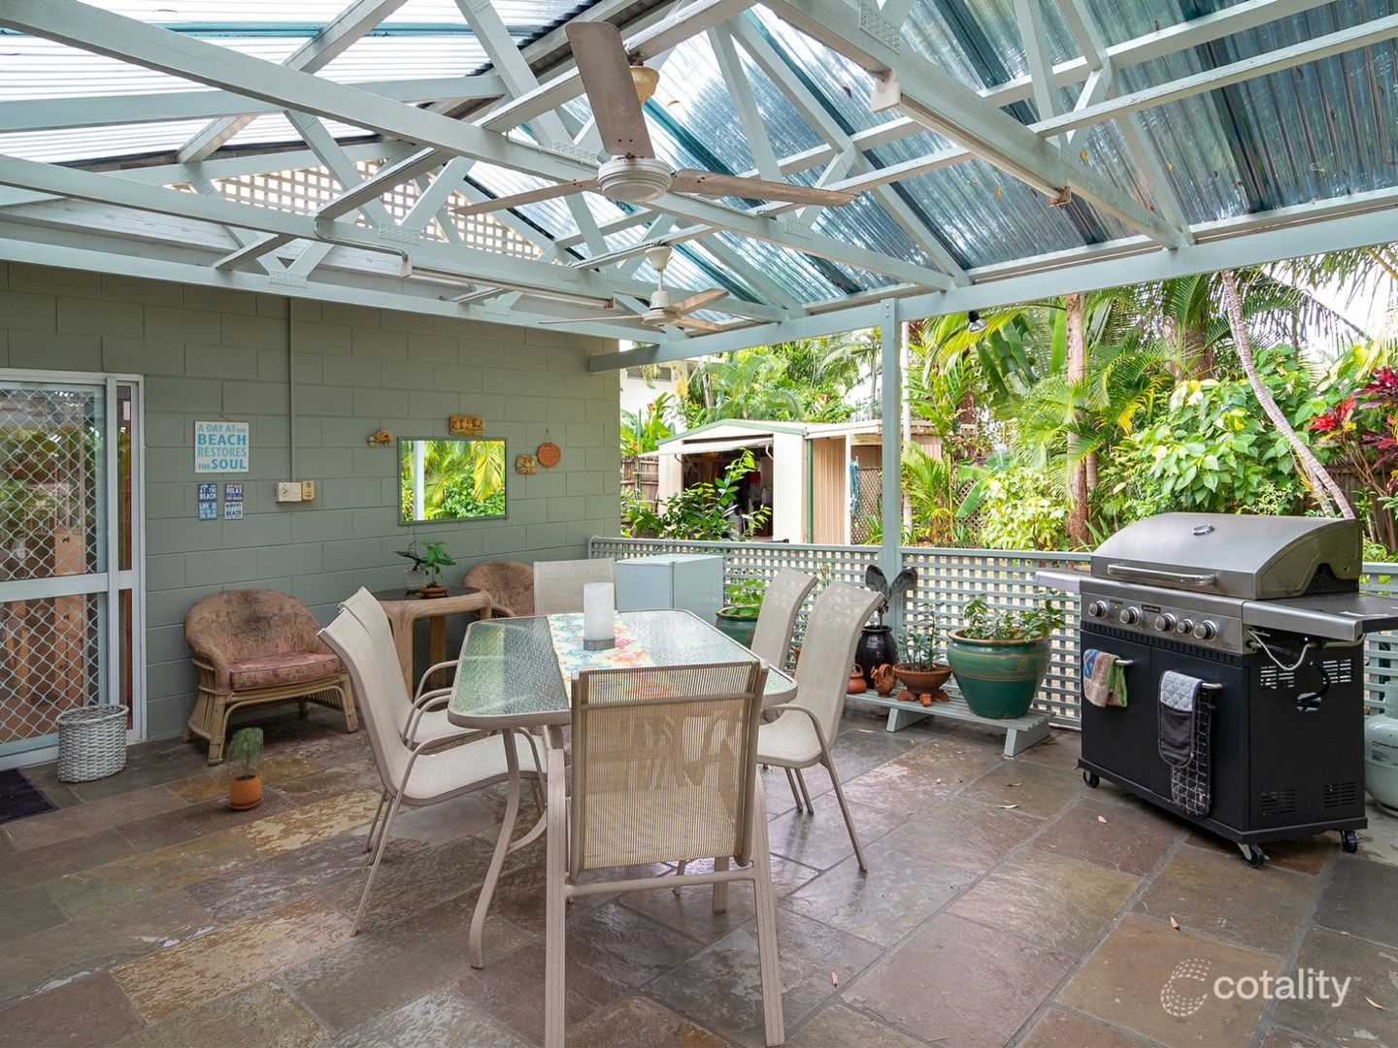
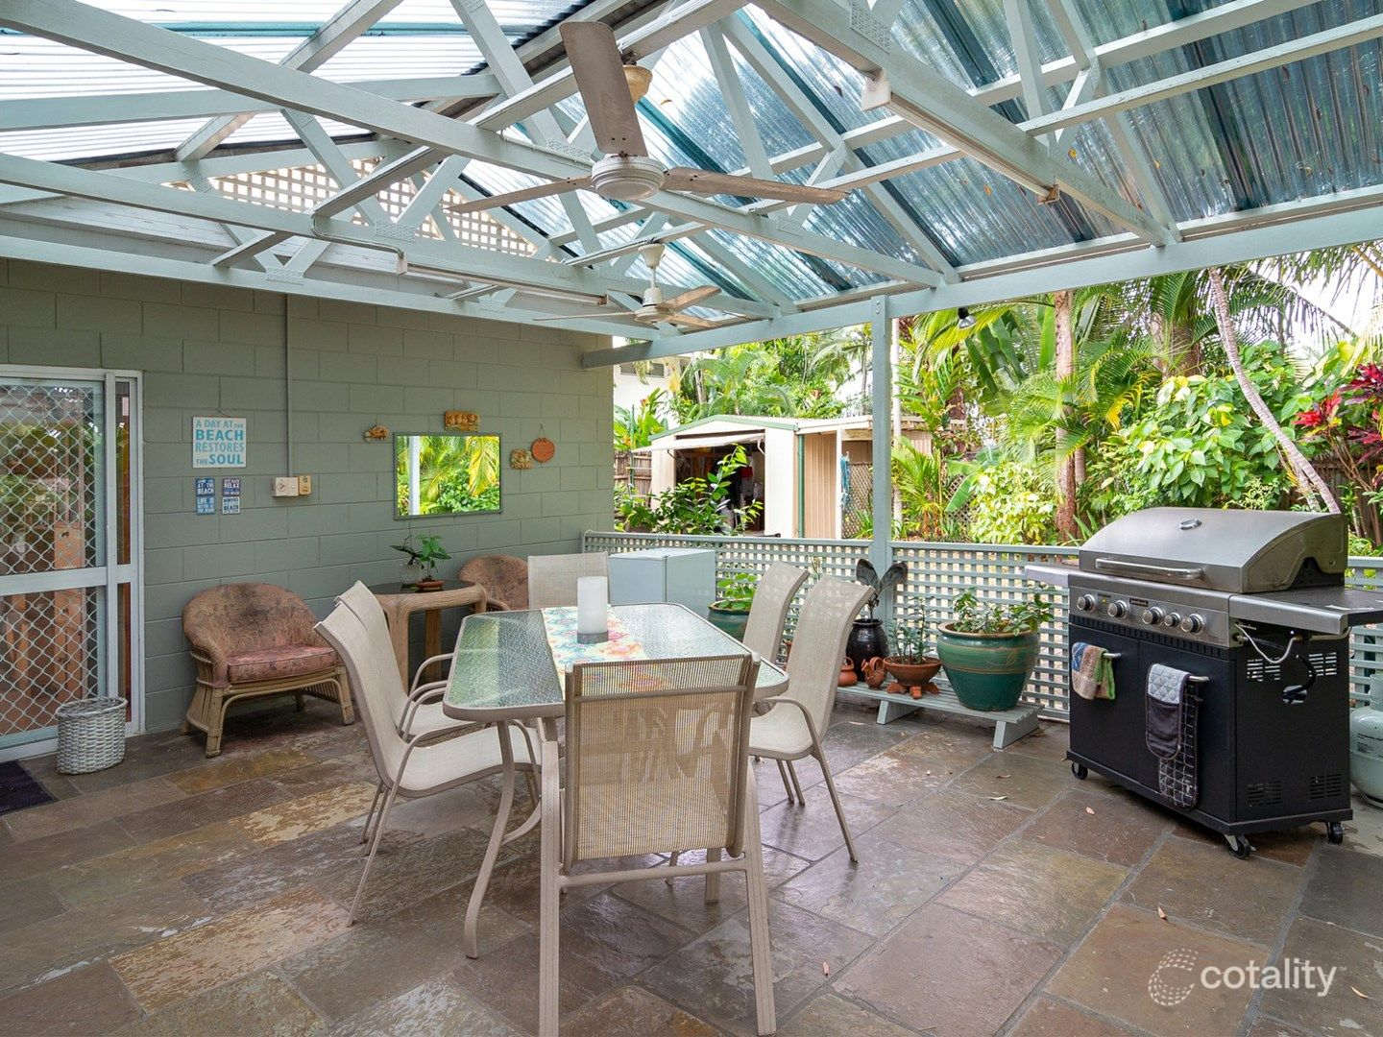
- potted plant [223,727,265,810]
